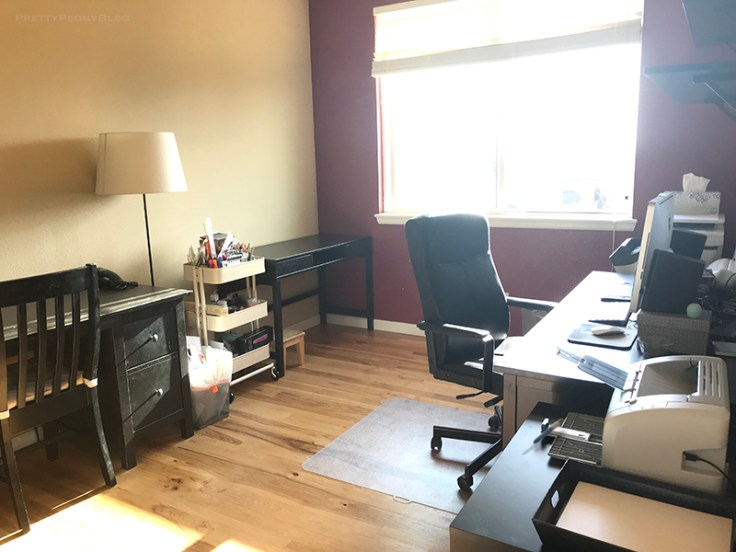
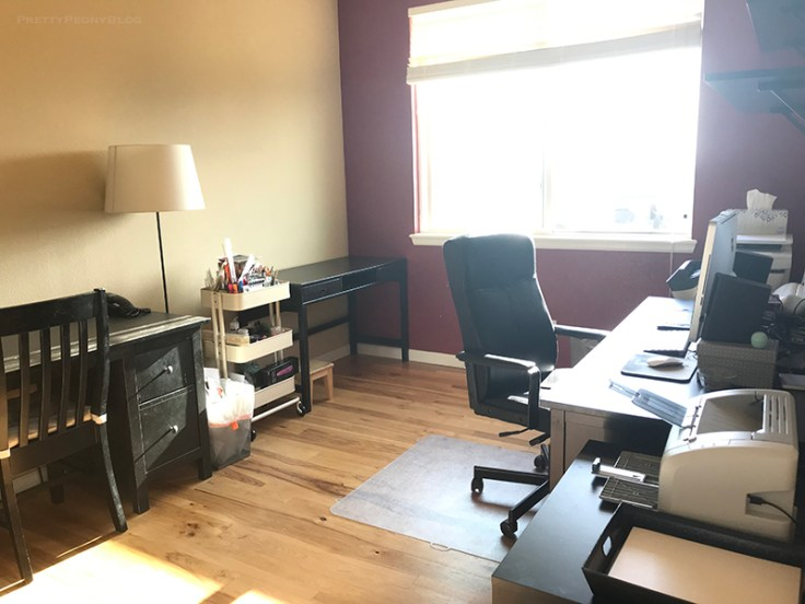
- pen [532,418,564,445]
